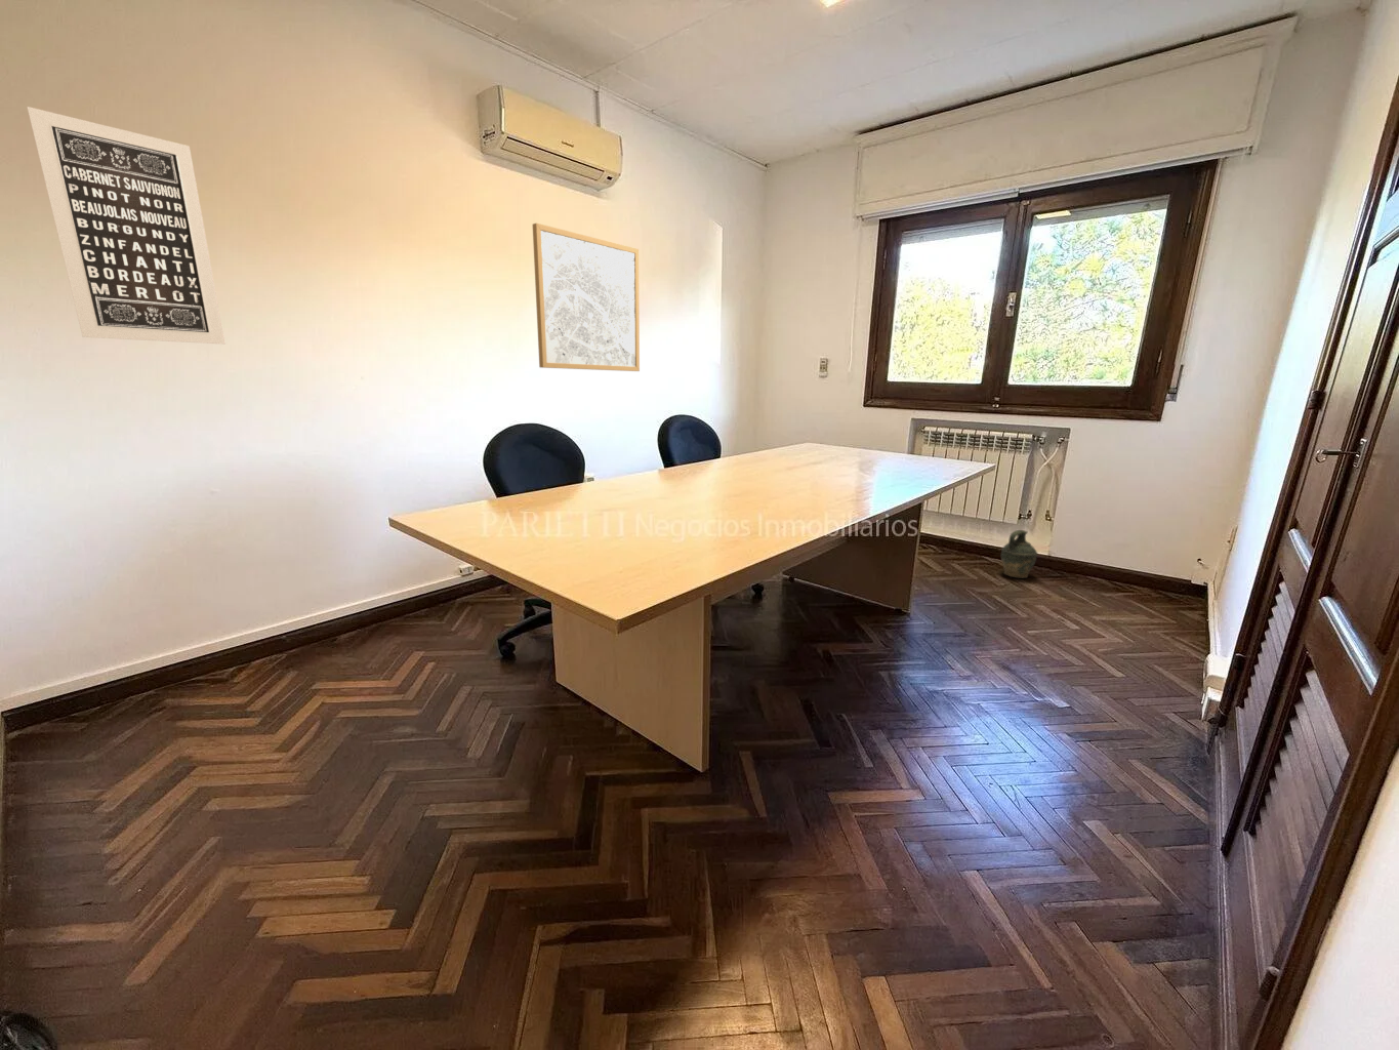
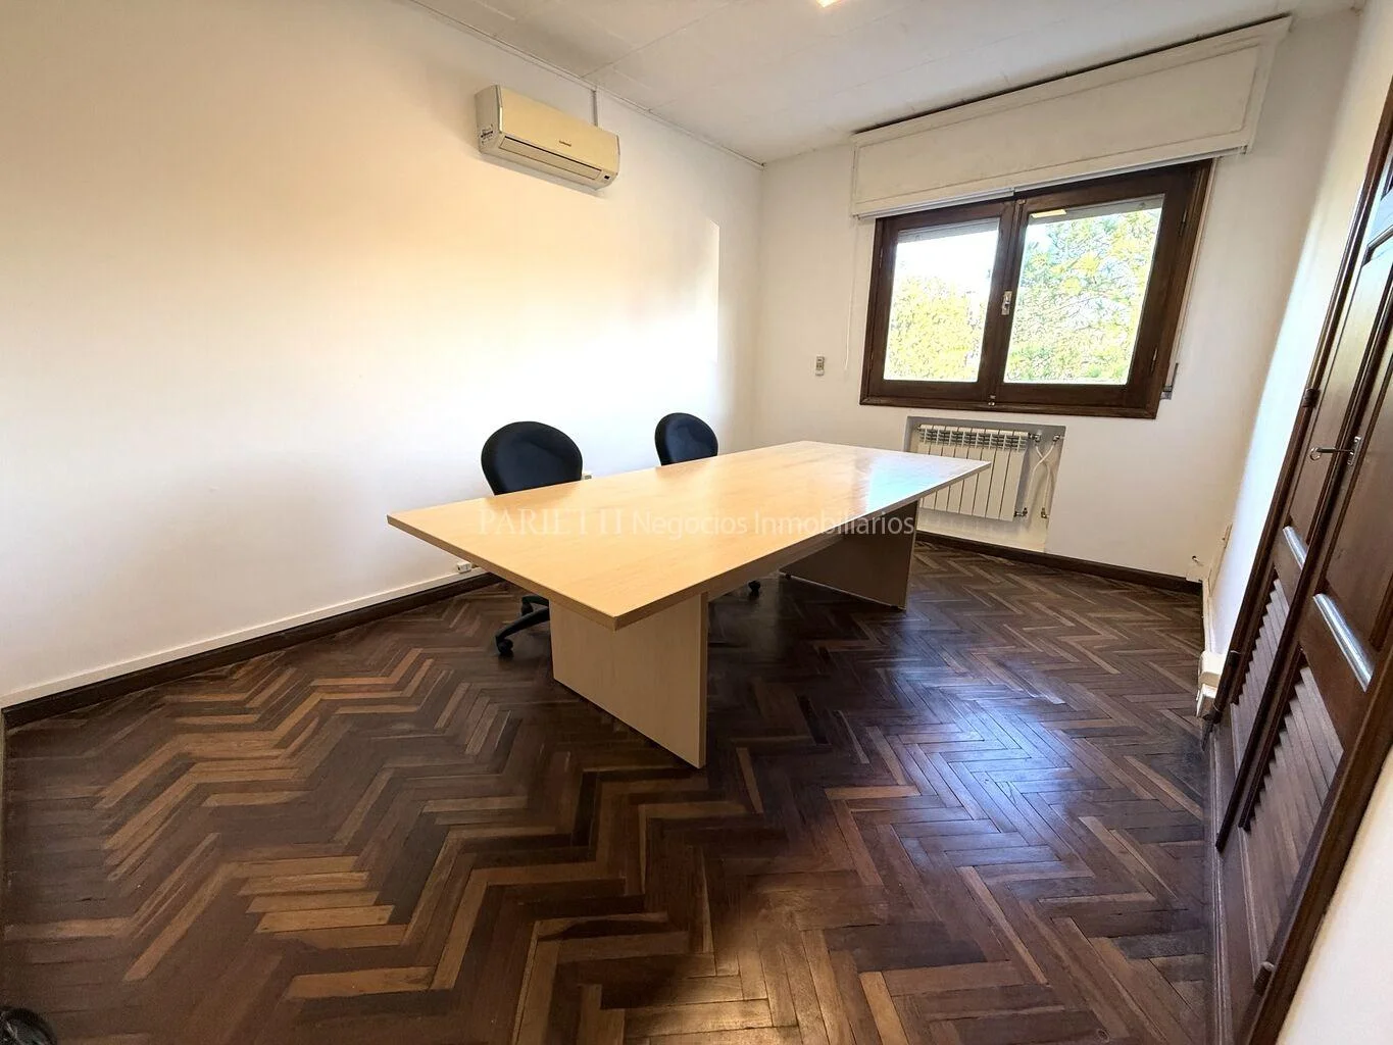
- wall art [26,106,226,345]
- wall art [531,223,641,372]
- ceramic jug [1000,529,1040,579]
